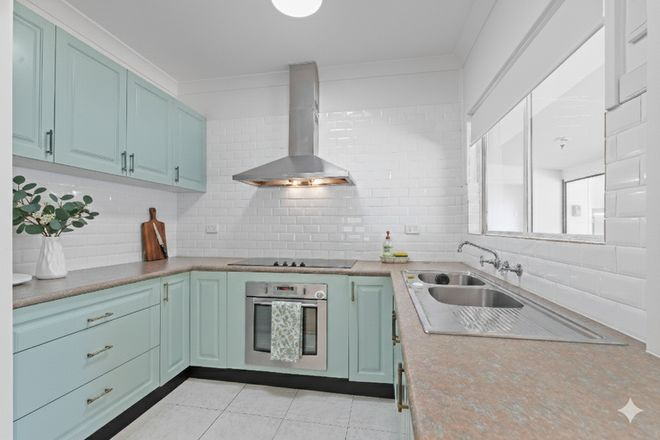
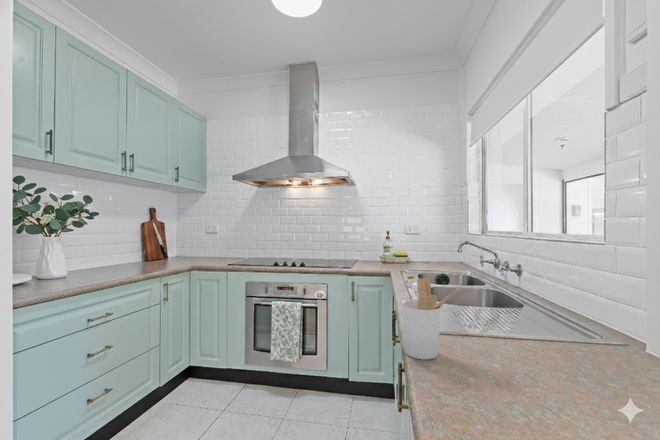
+ utensil holder [400,276,463,360]
